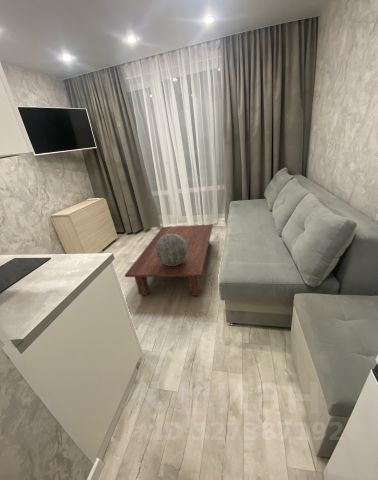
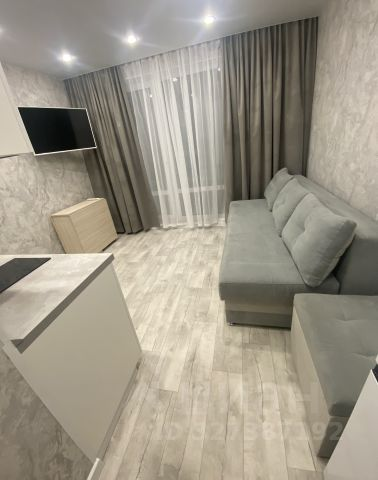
- coffee table [124,223,214,297]
- decorative sphere [155,234,188,266]
